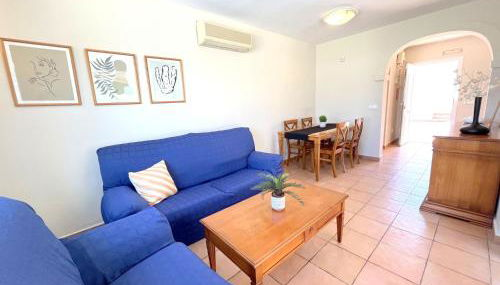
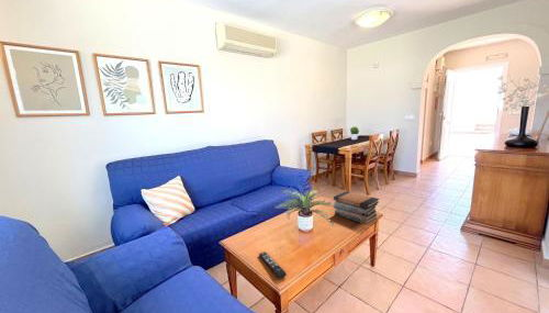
+ book stack [333,190,380,225]
+ remote control [258,250,288,280]
